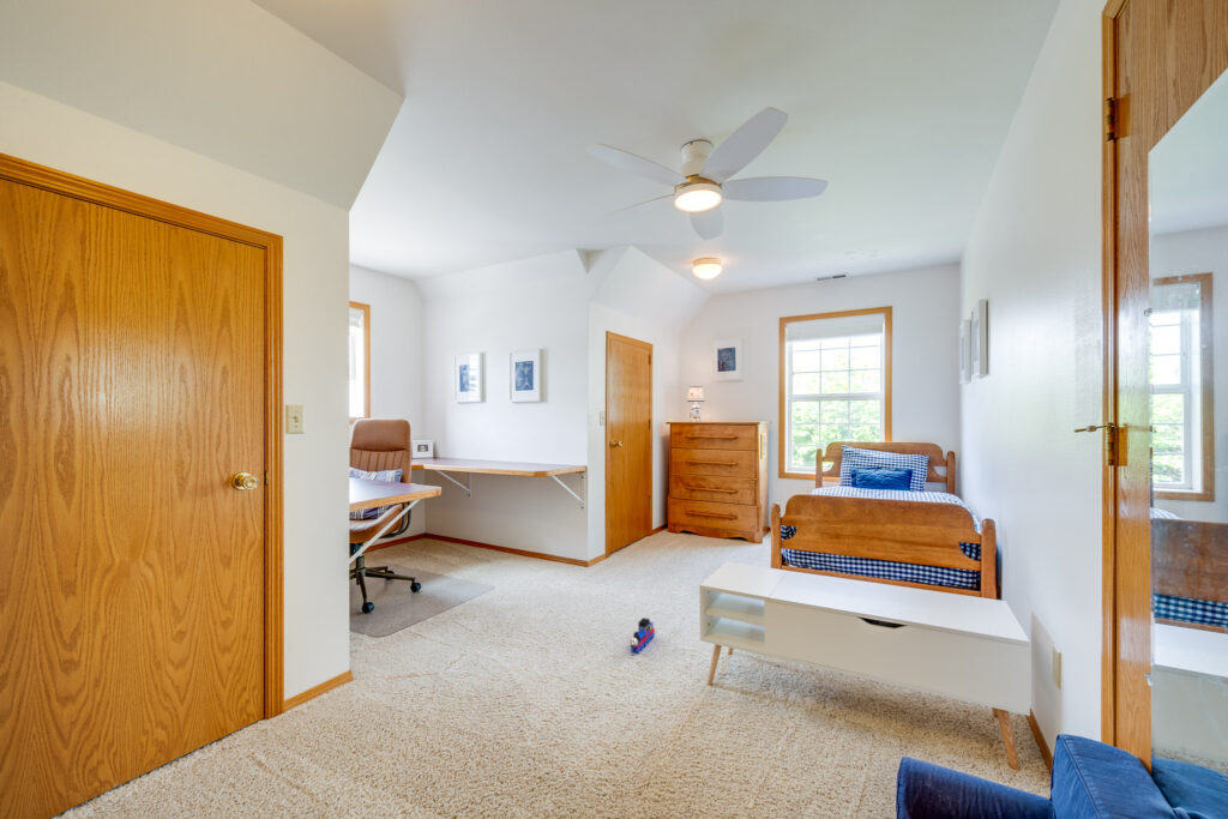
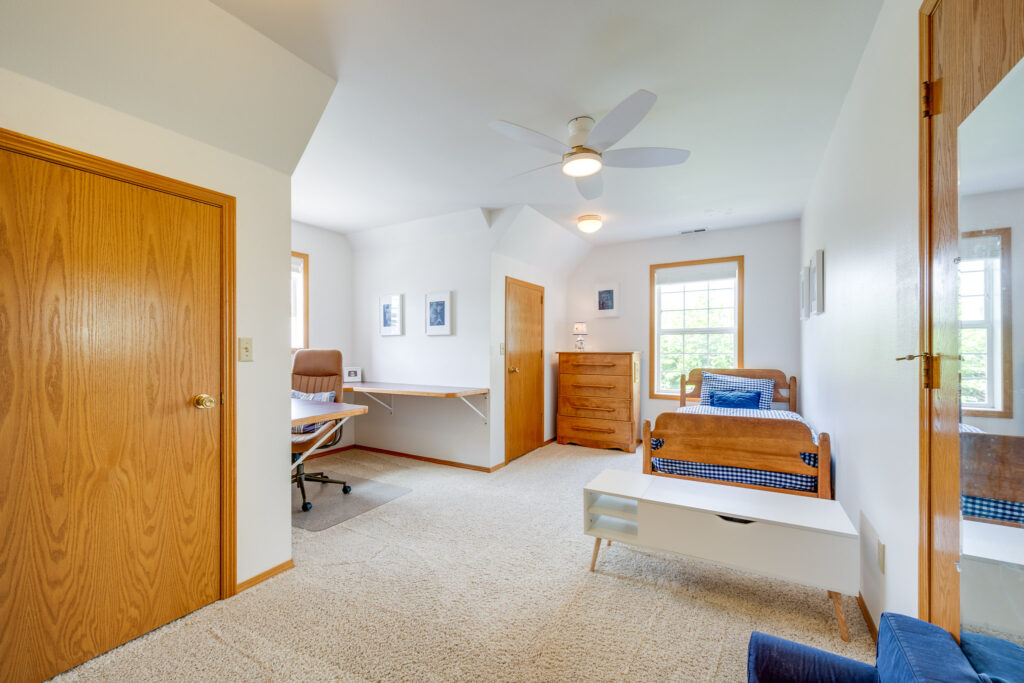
- toy train [628,616,656,655]
